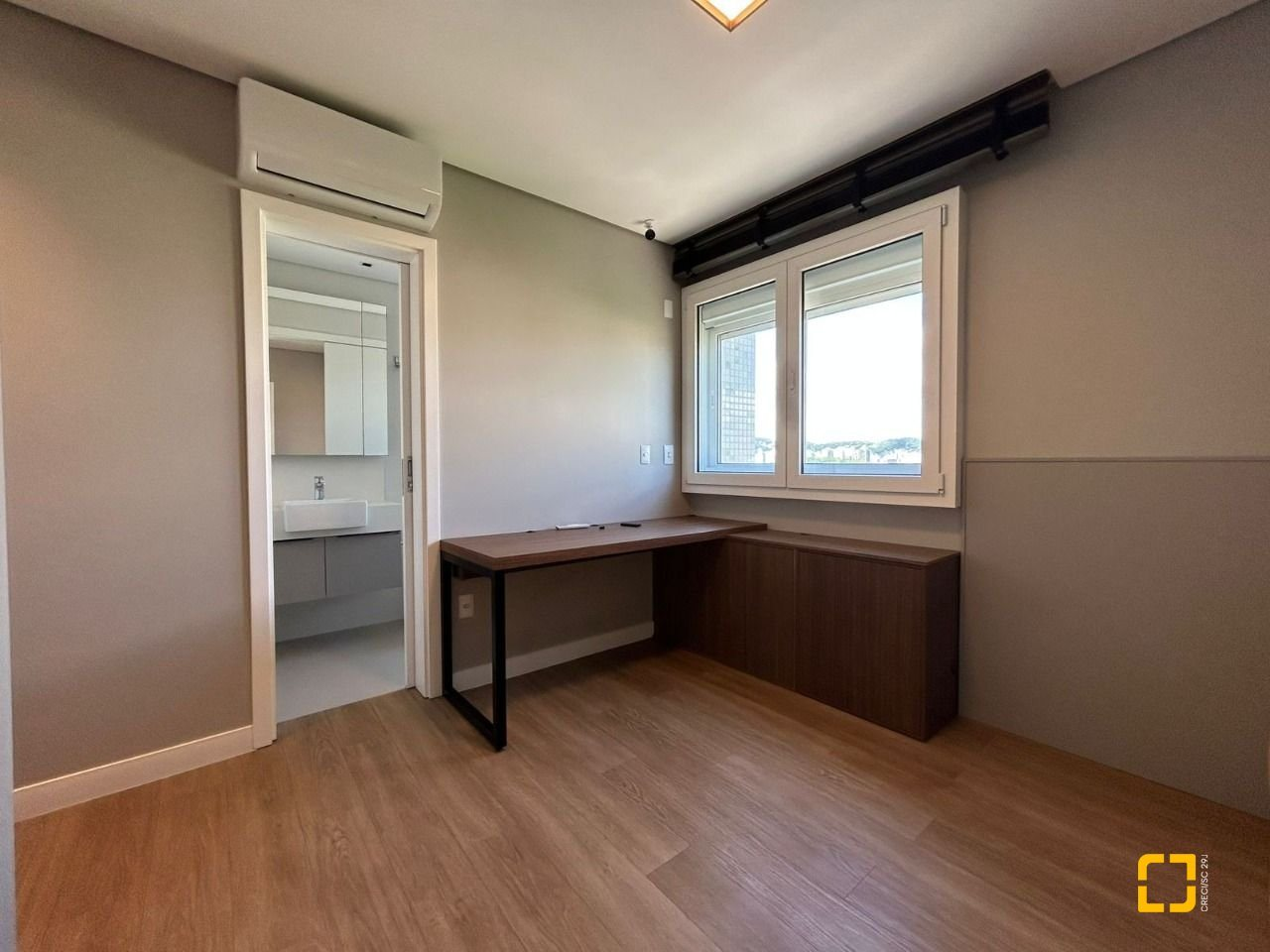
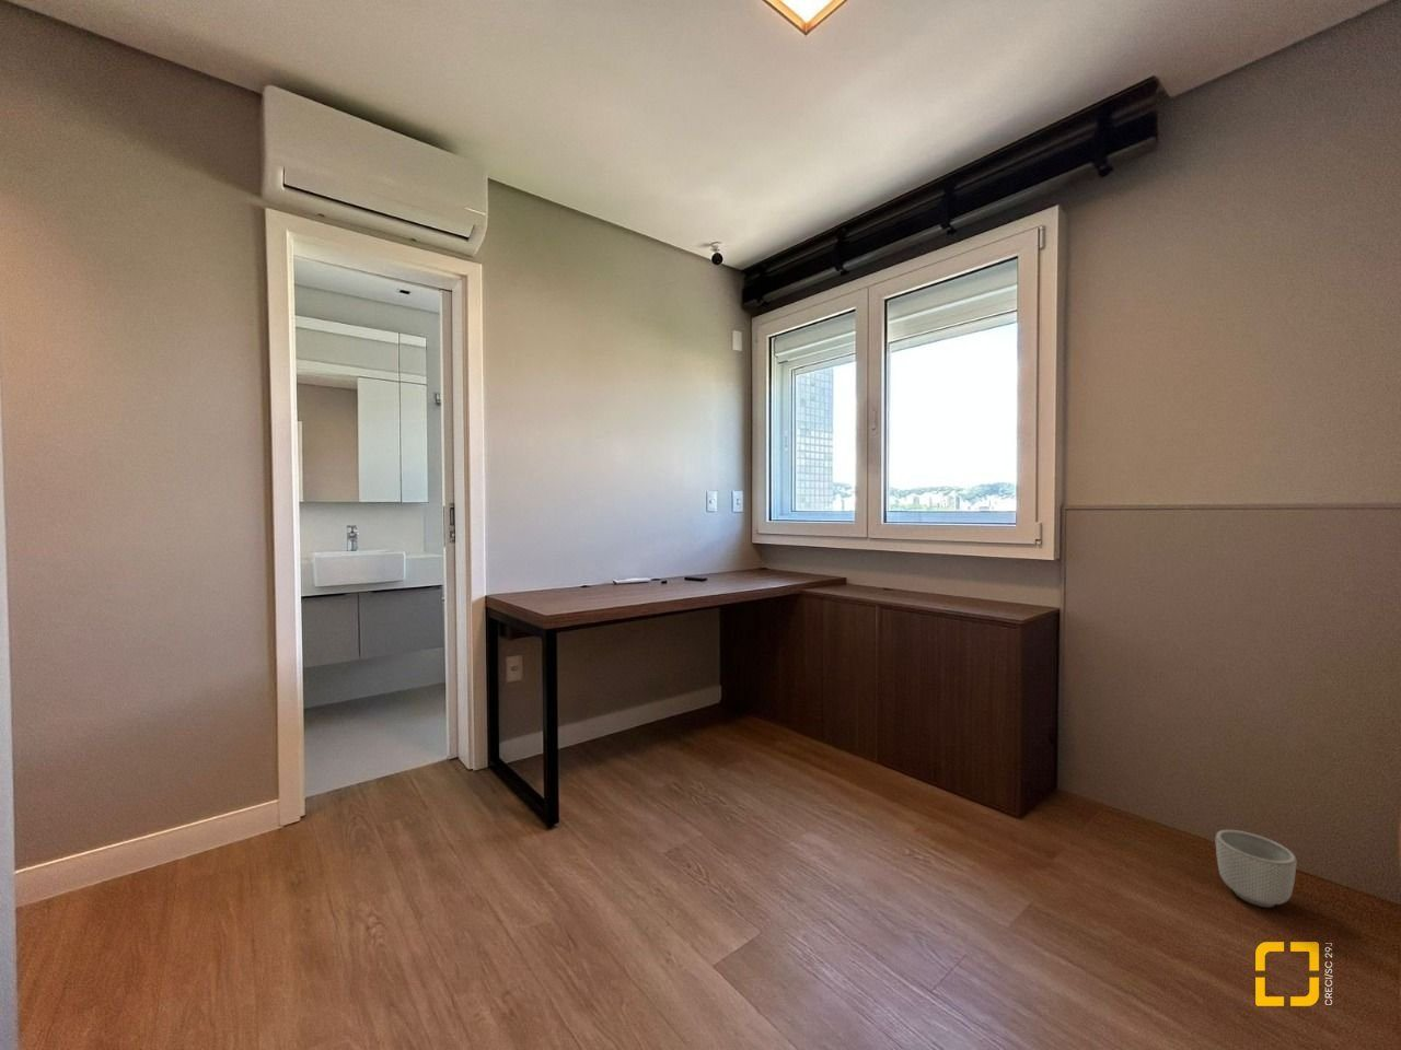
+ planter [1213,829,1297,909]
